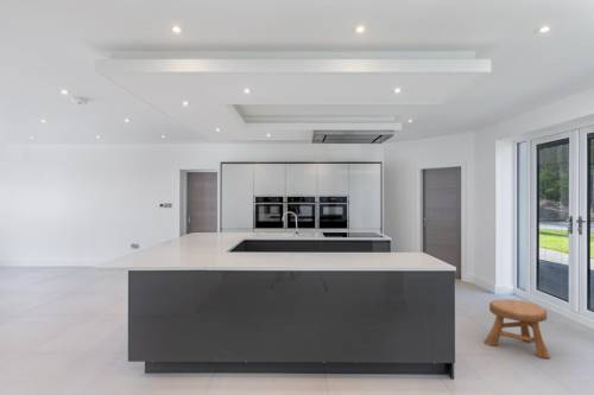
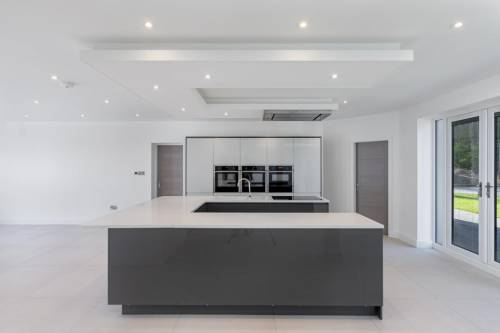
- stool [484,299,551,359]
